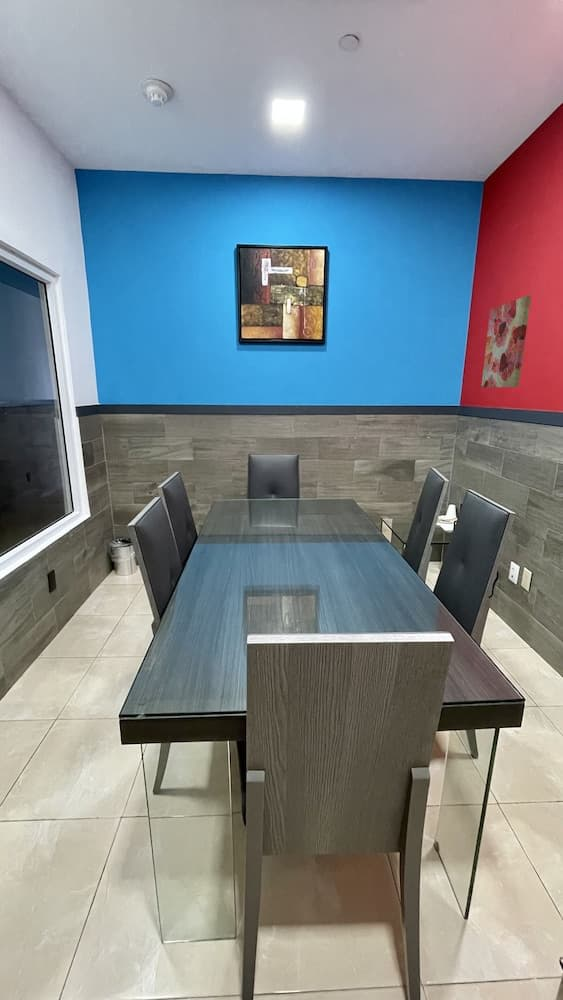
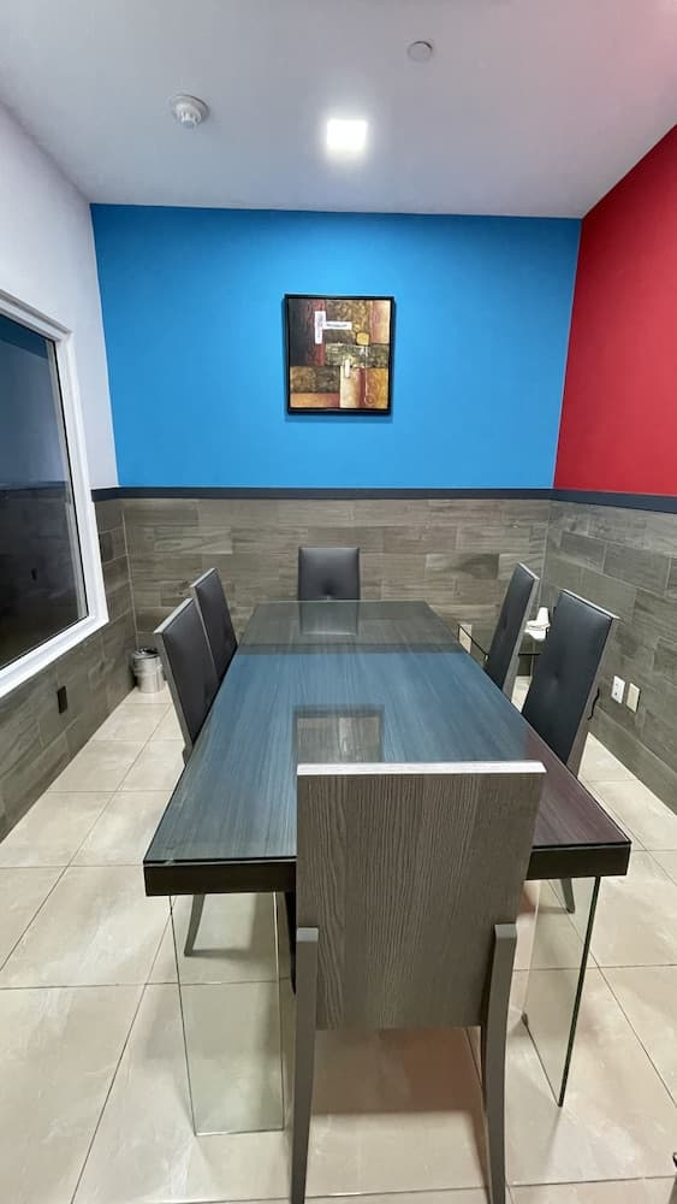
- wall art [480,295,532,389]
